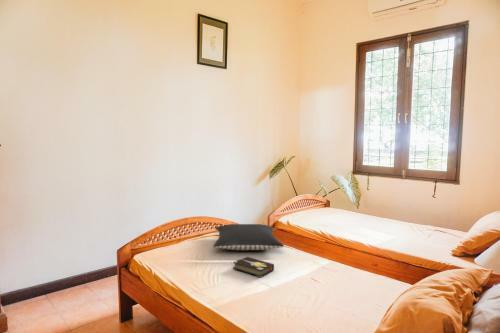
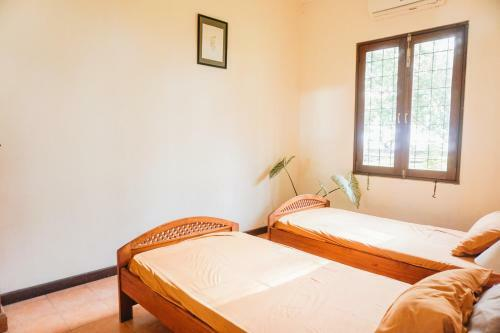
- hardback book [232,256,275,278]
- pillow [212,223,285,251]
